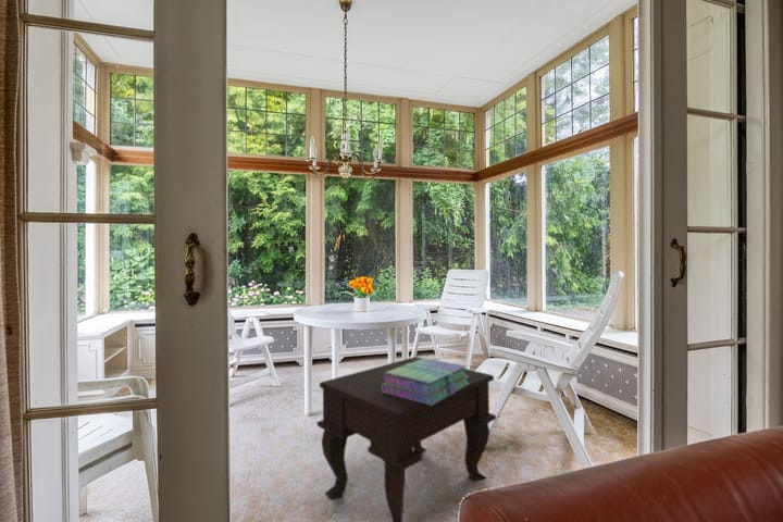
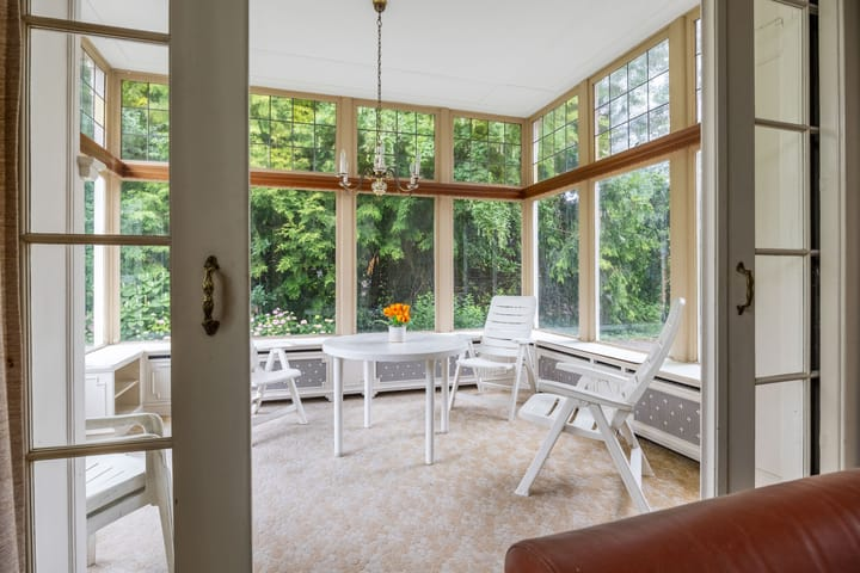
- stack of books [382,357,469,406]
- side table [315,356,497,522]
